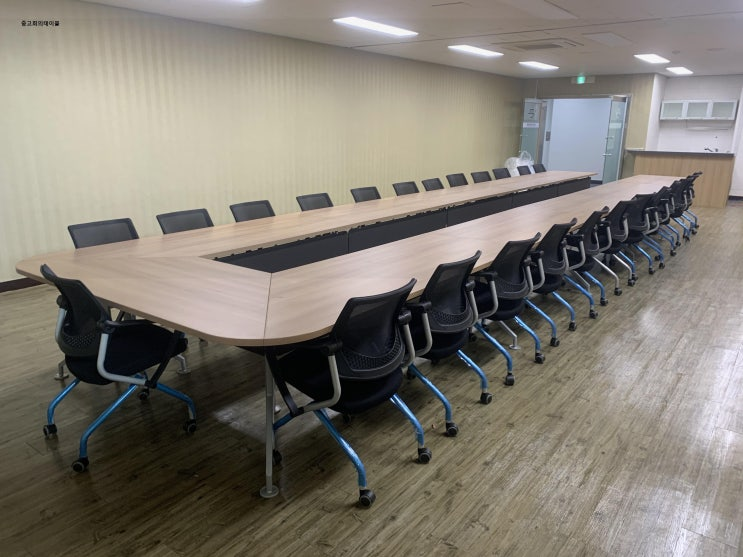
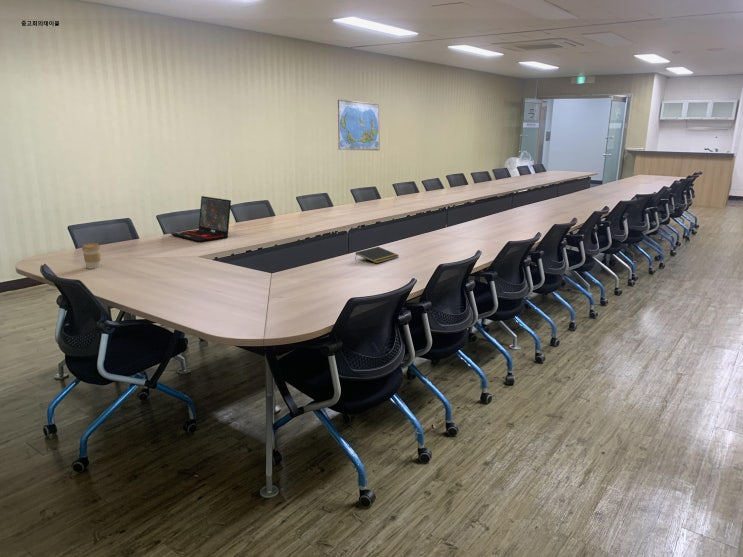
+ notepad [354,246,400,264]
+ coffee cup [81,242,102,270]
+ laptop [169,195,232,243]
+ world map [337,99,381,151]
